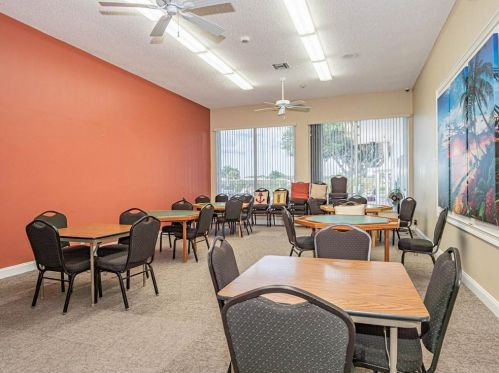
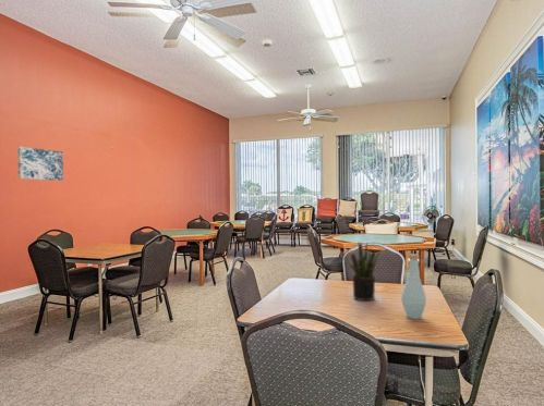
+ wall art [16,146,64,182]
+ bottle [400,253,427,320]
+ potted plant [349,241,382,302]
